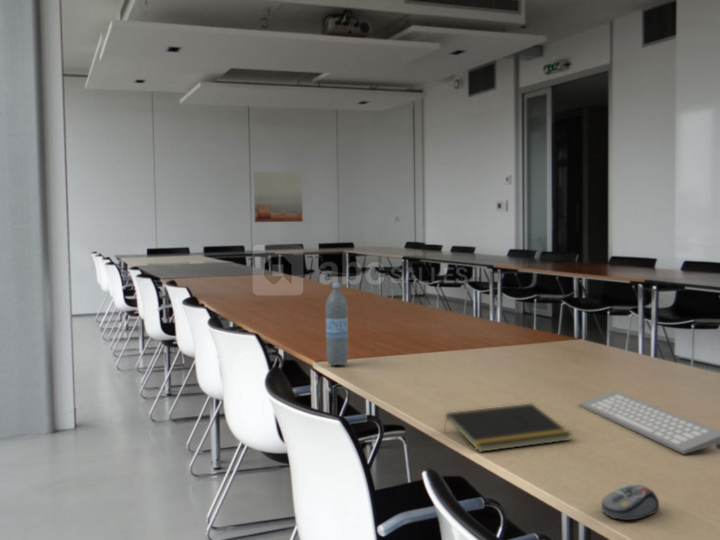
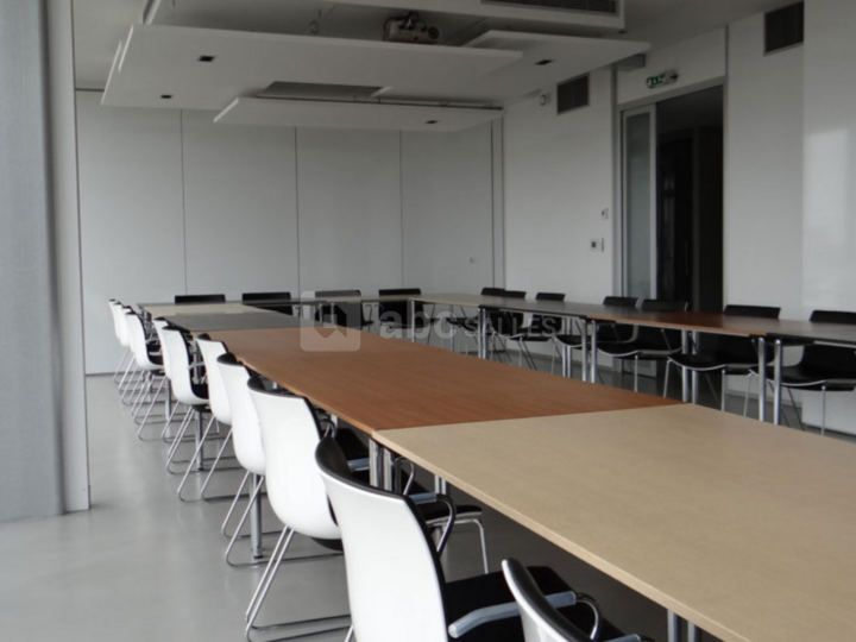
- water bottle [324,282,349,367]
- computer mouse [601,484,660,521]
- computer keyboard [579,390,720,455]
- notepad [443,403,573,453]
- wall art [253,171,304,223]
